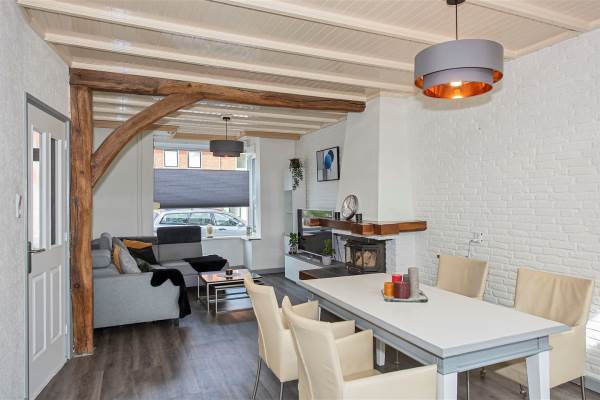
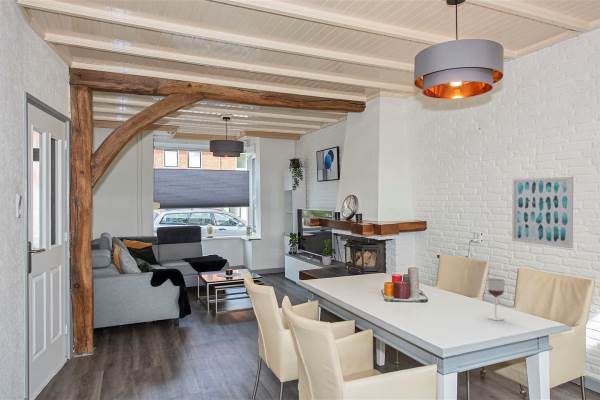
+ wall art [511,176,574,249]
+ wineglass [486,277,506,321]
